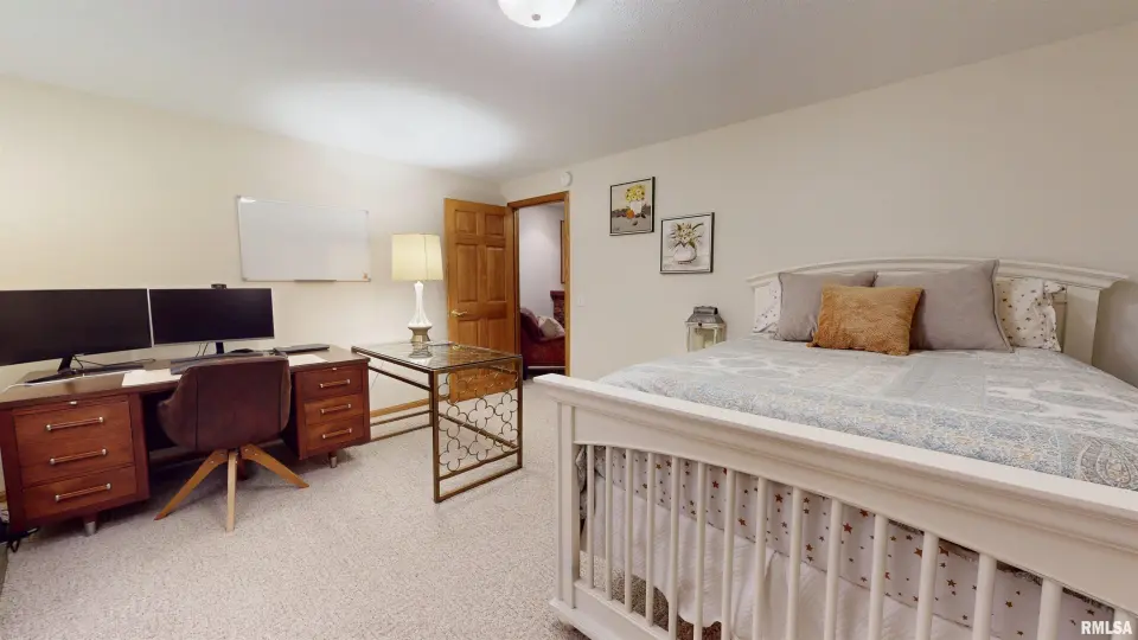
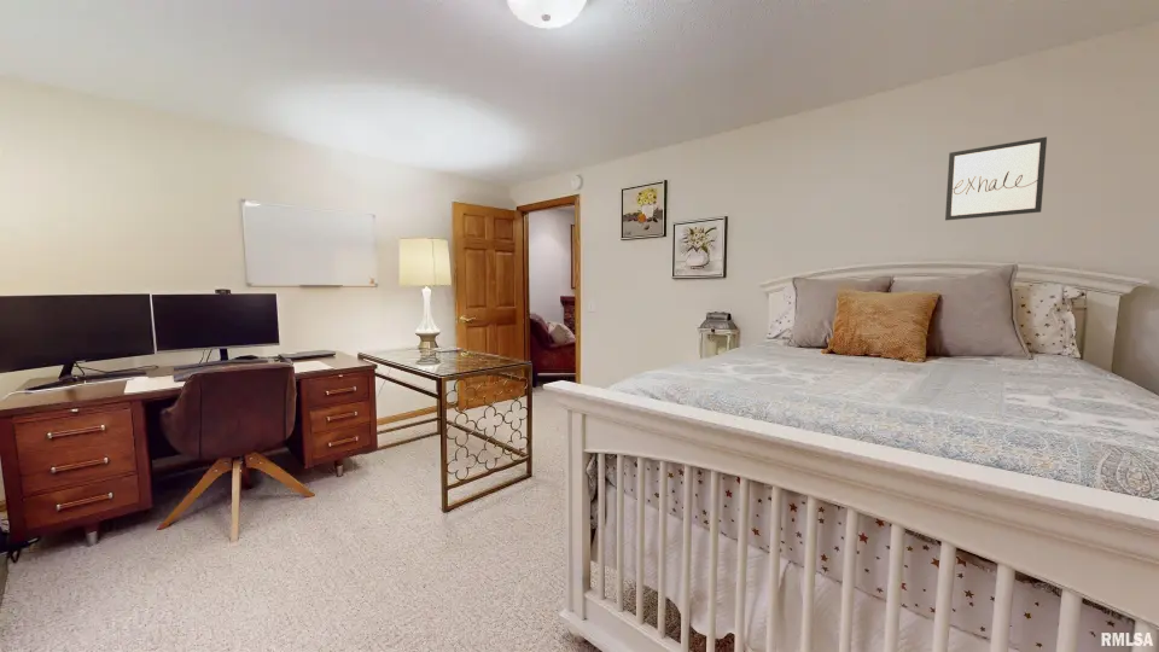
+ wall art [944,135,1048,221]
